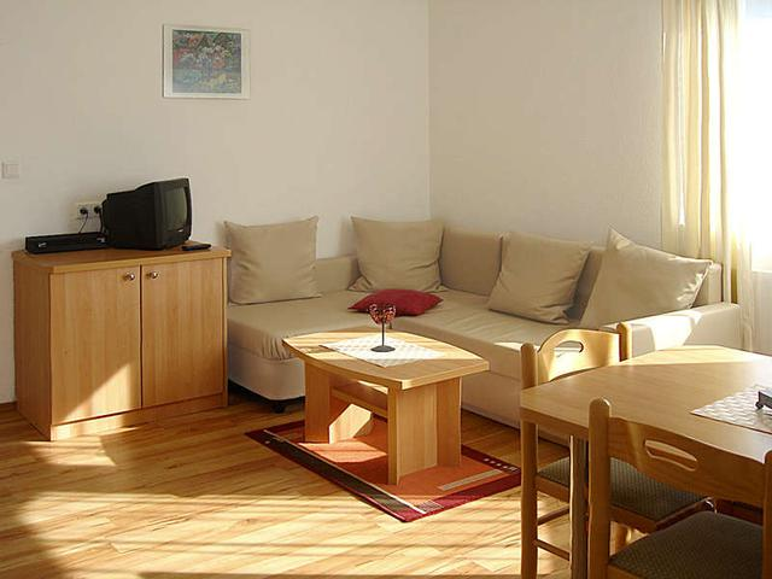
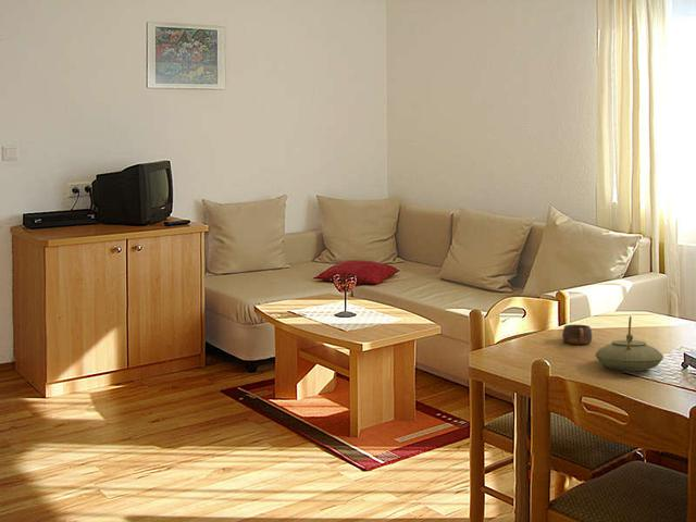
+ cup [561,324,593,345]
+ teapot [594,315,664,372]
